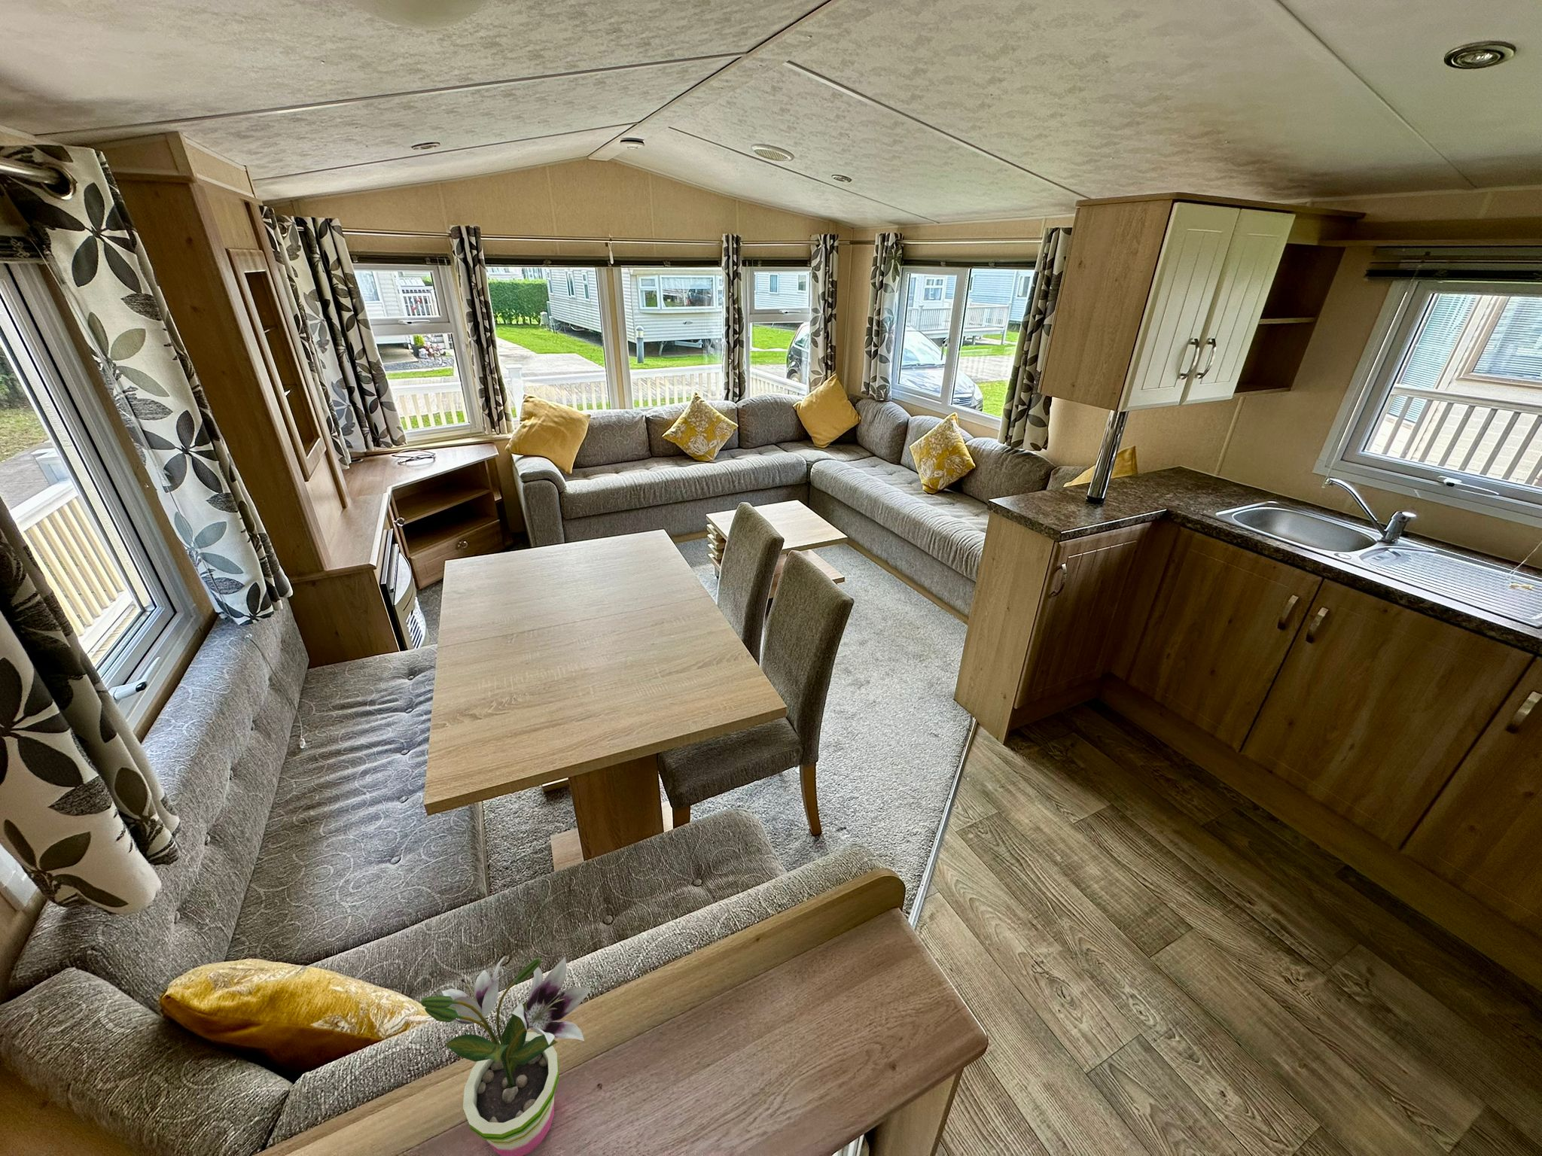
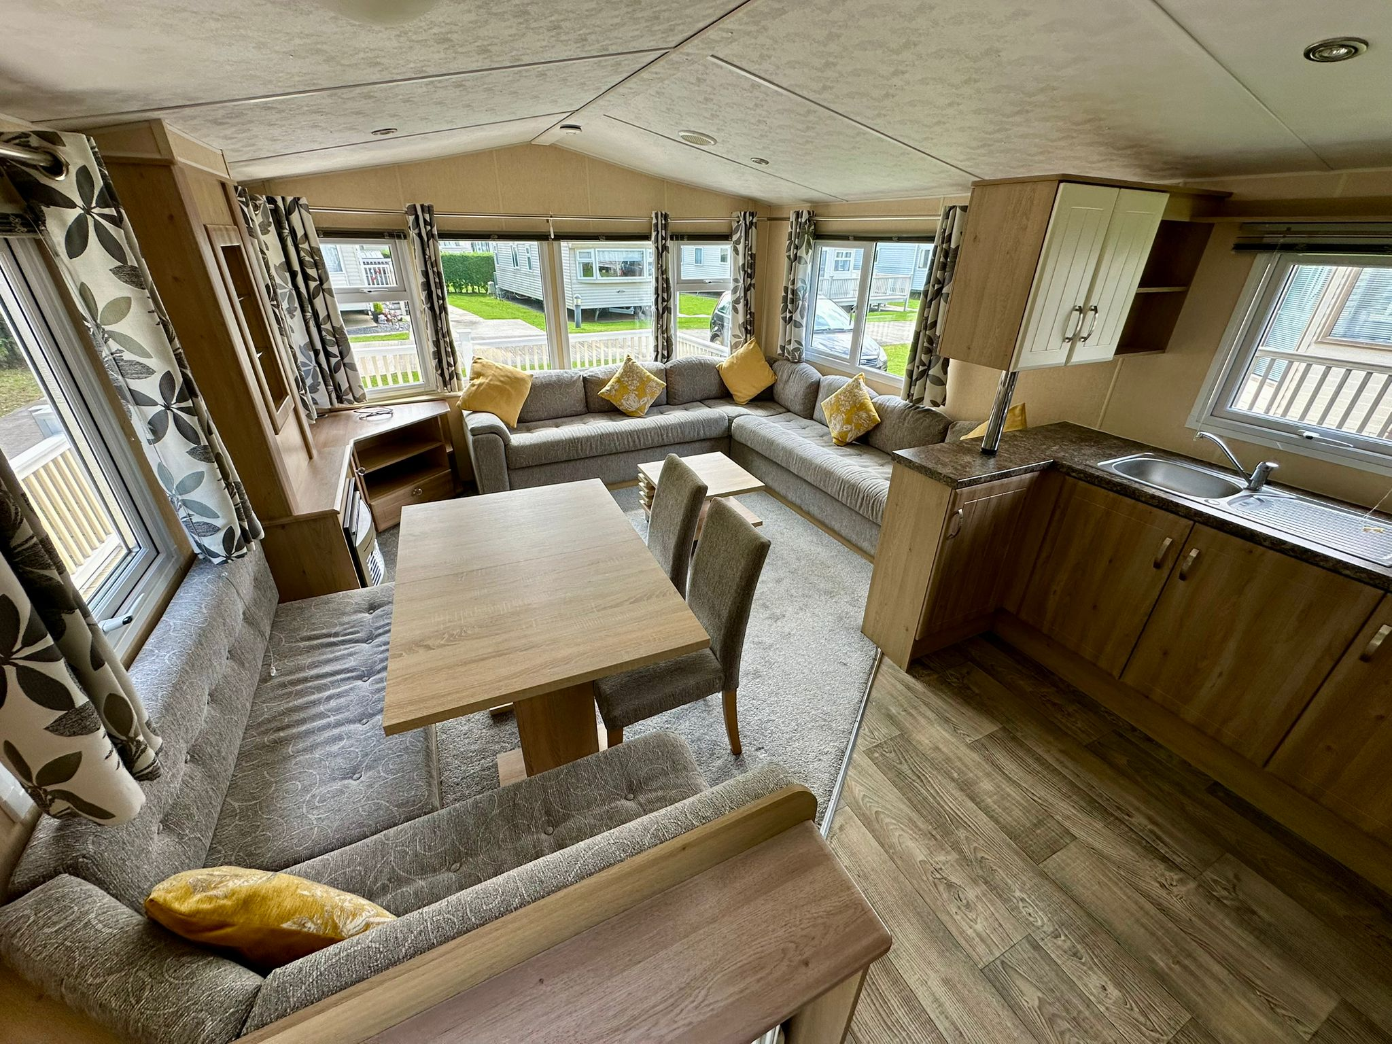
- potted plant [420,957,593,1156]
